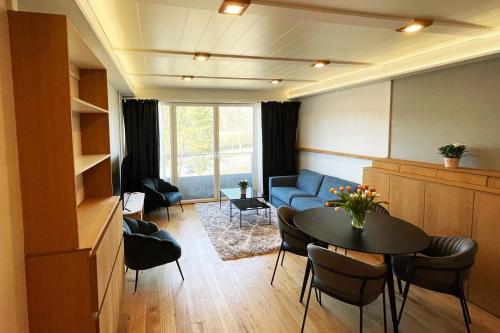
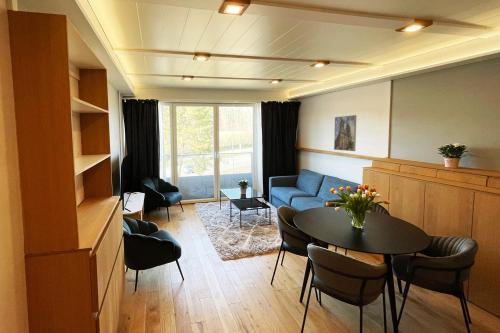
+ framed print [333,114,357,152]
